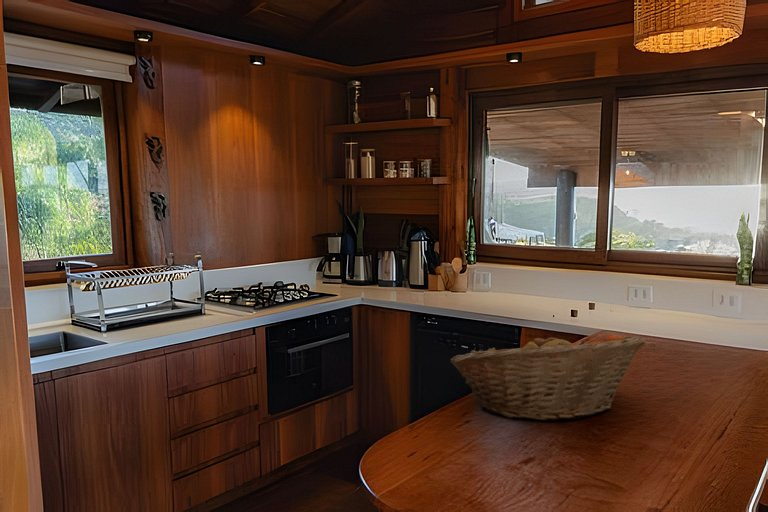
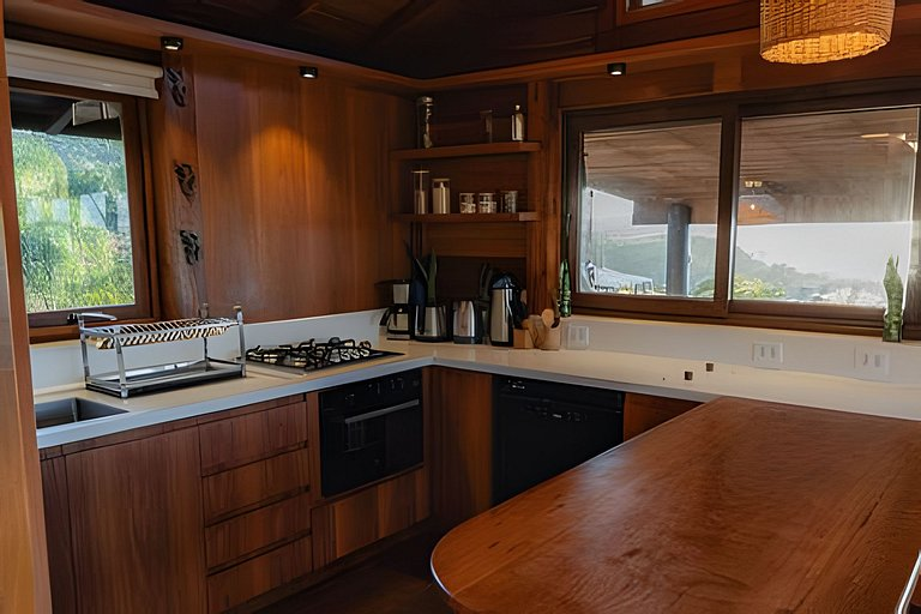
- fruit basket [449,330,647,422]
